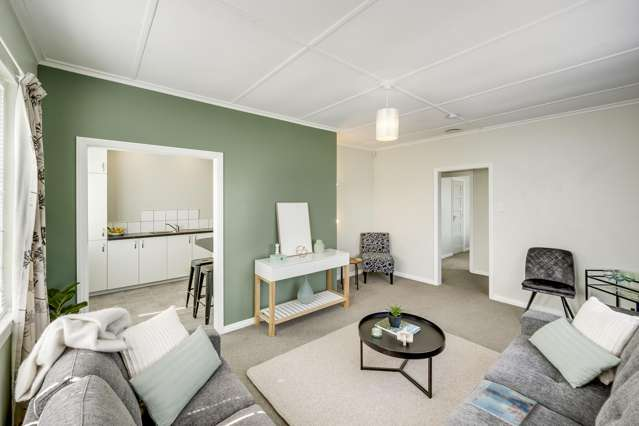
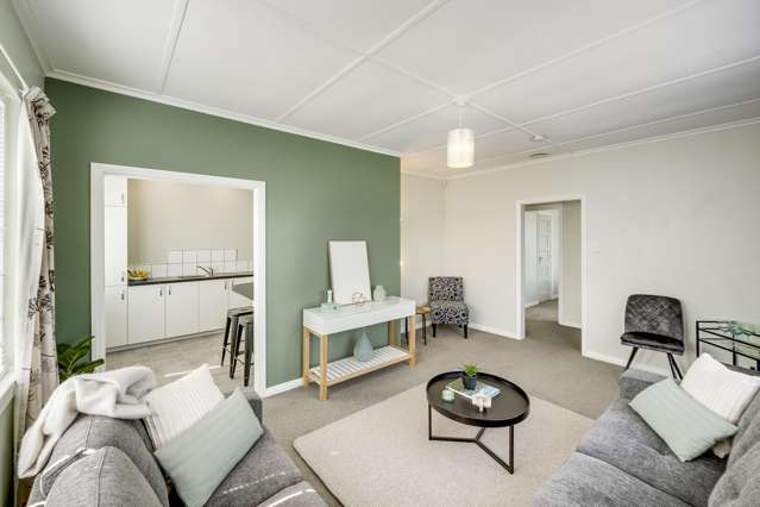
- magazine [469,382,538,426]
